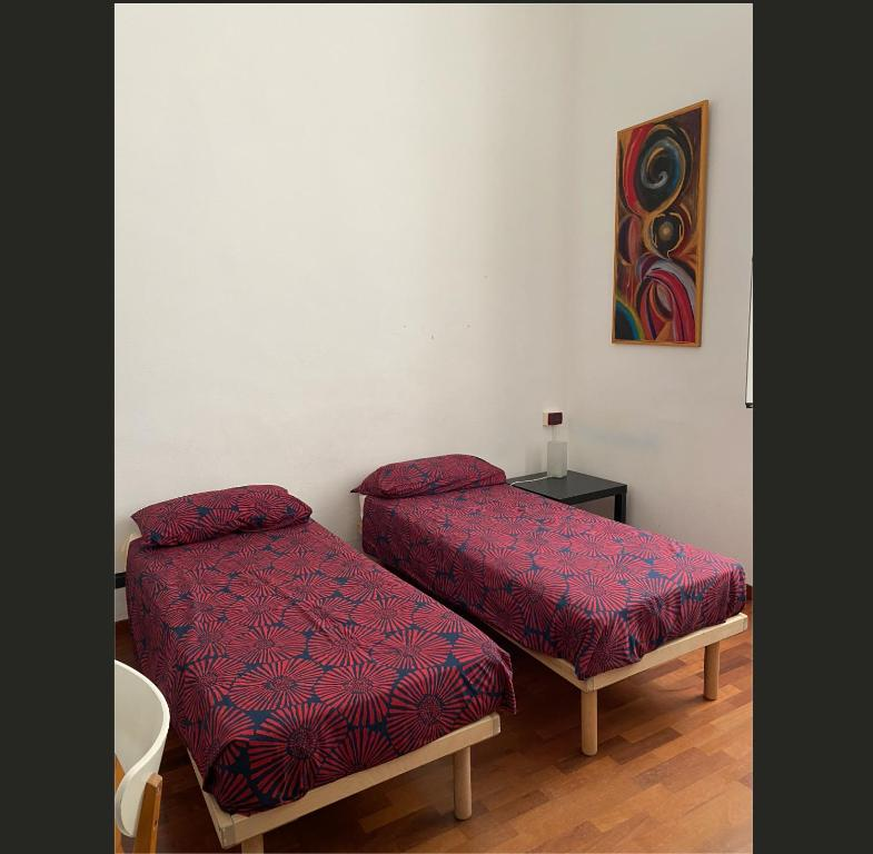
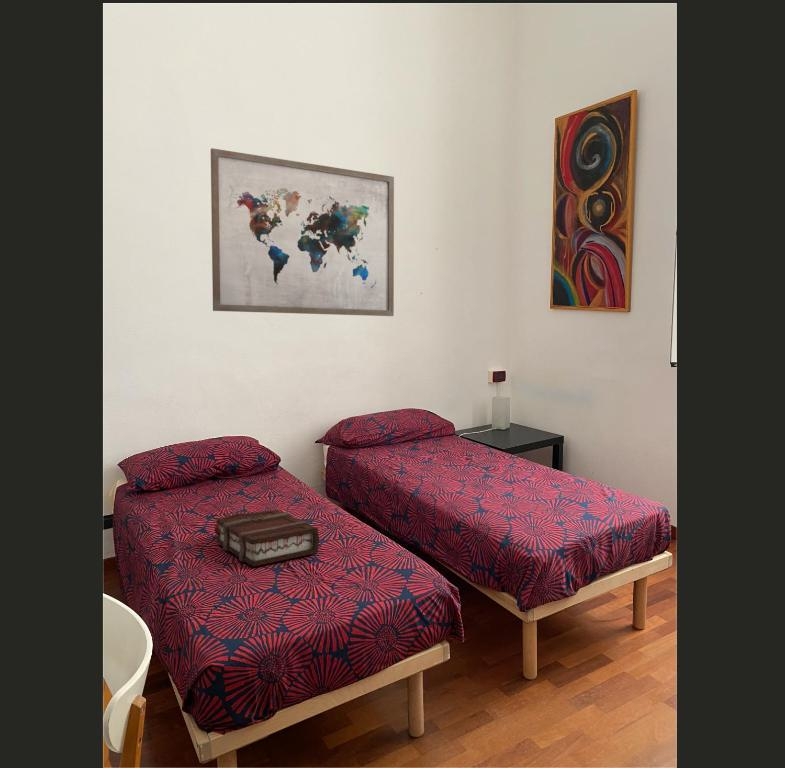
+ wall art [210,147,395,317]
+ book [214,509,321,567]
